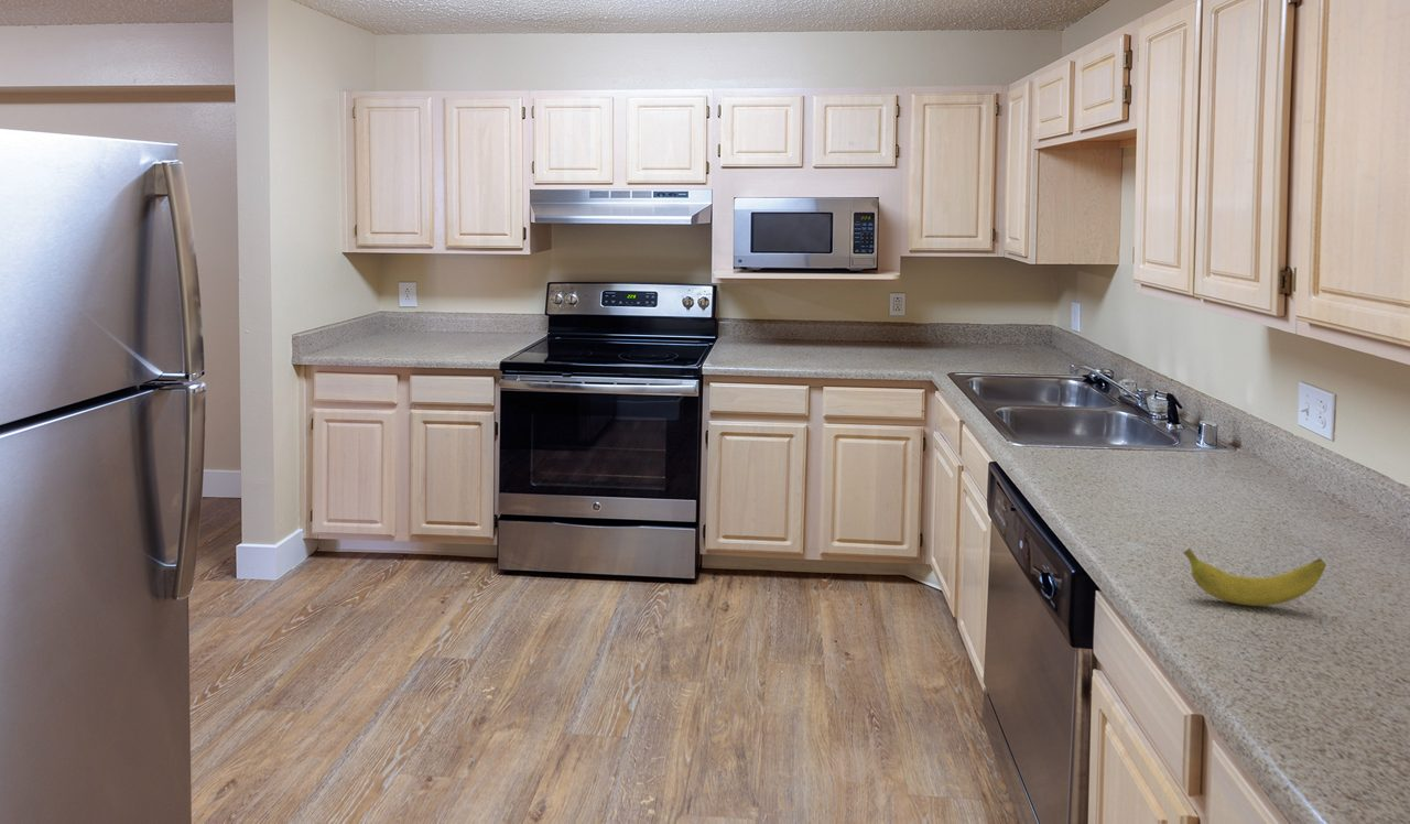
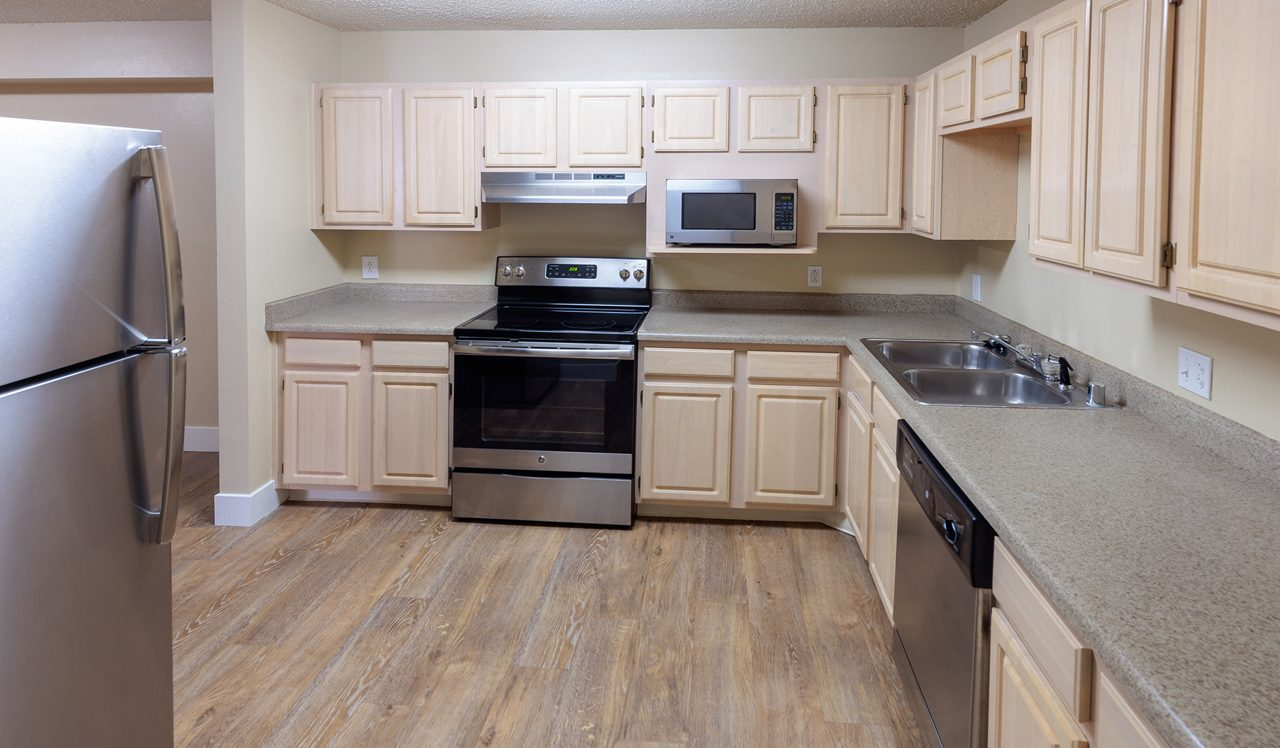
- banana [1182,546,1327,607]
